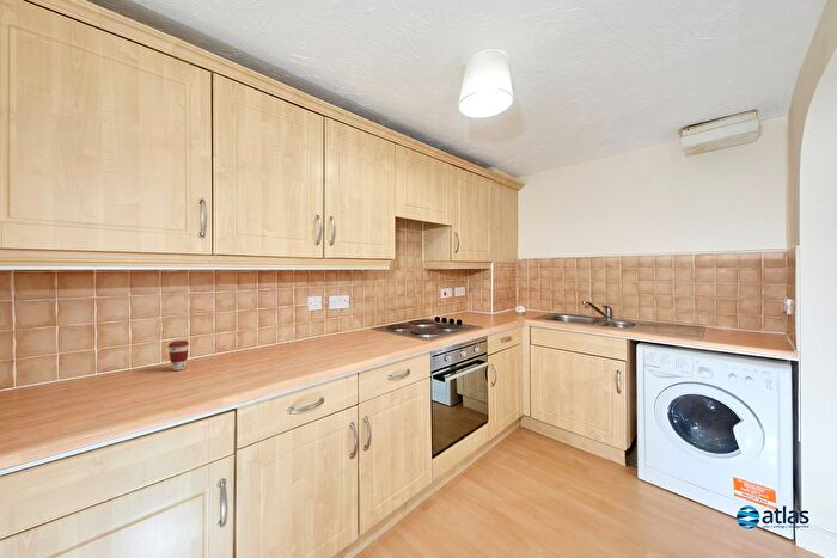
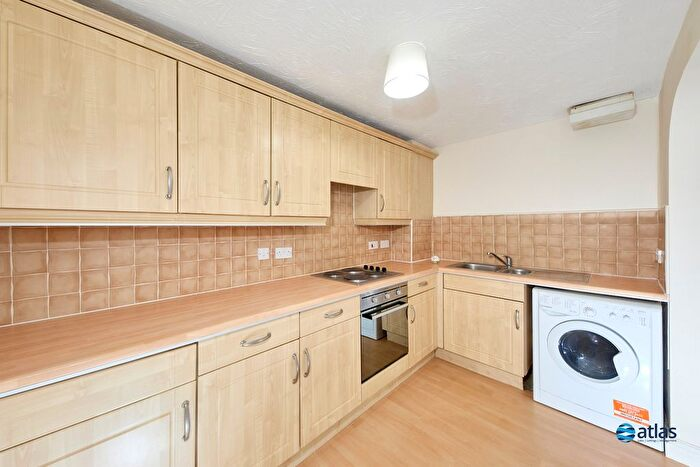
- coffee cup [166,339,190,372]
